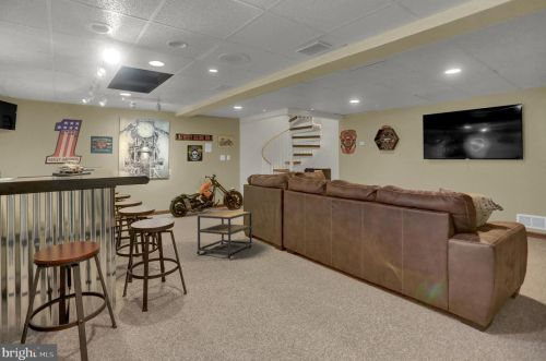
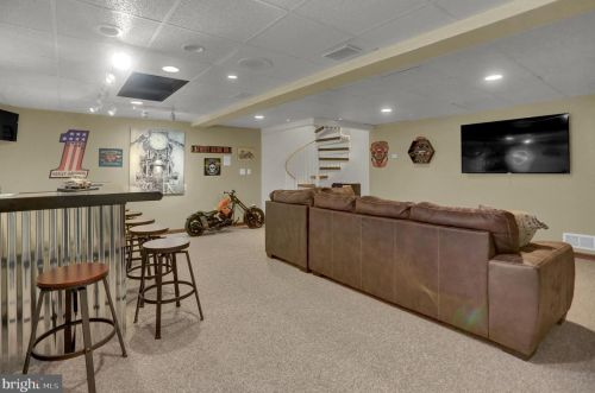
- side table [195,209,253,260]
